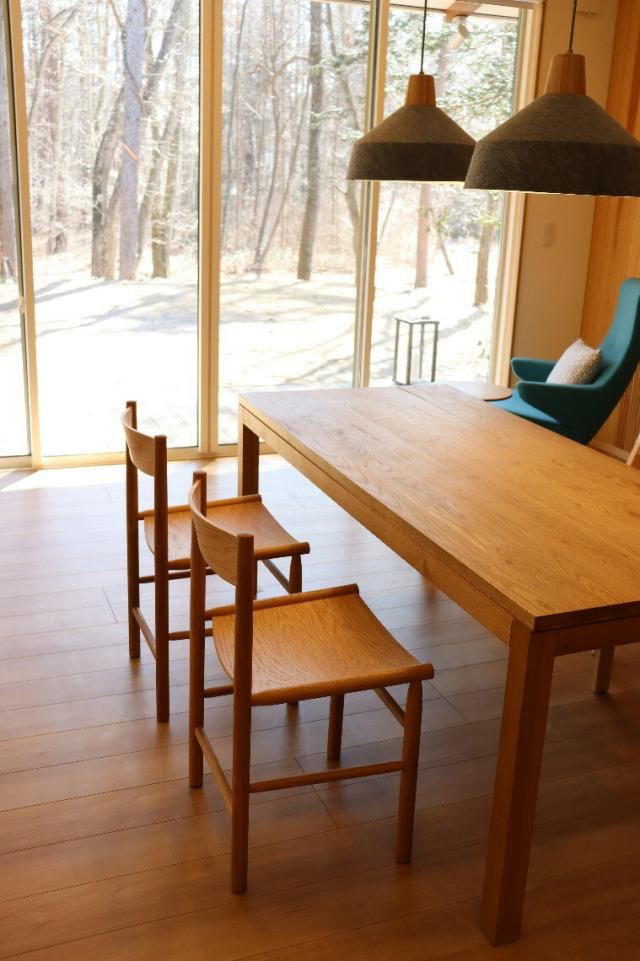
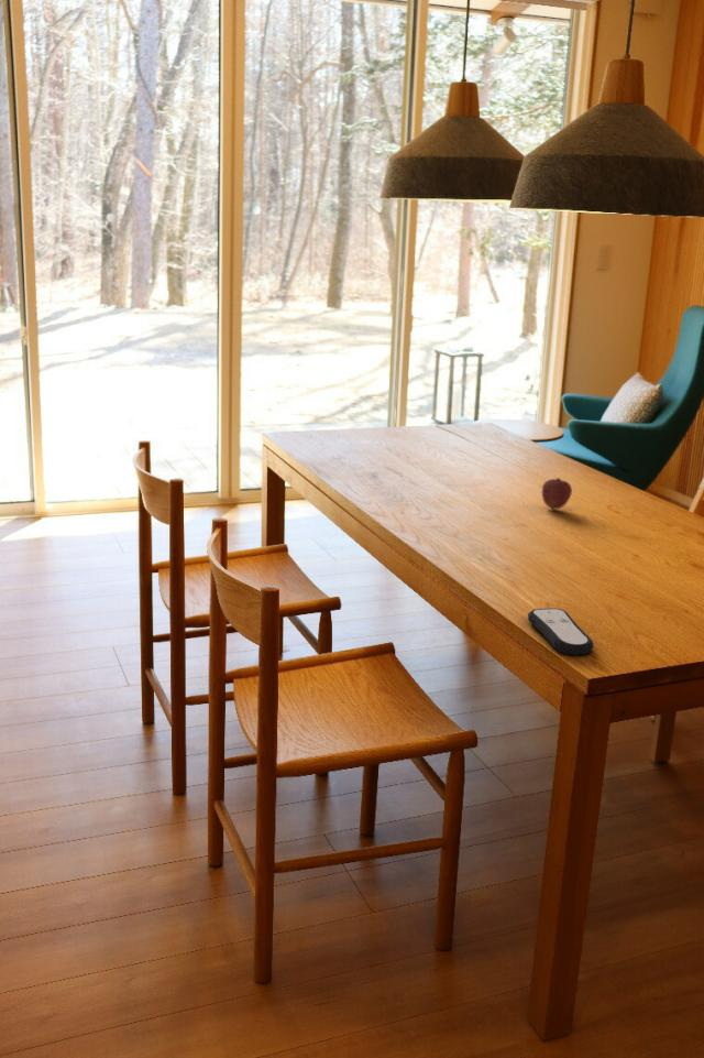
+ fruit [541,477,573,510]
+ remote control [527,607,595,656]
